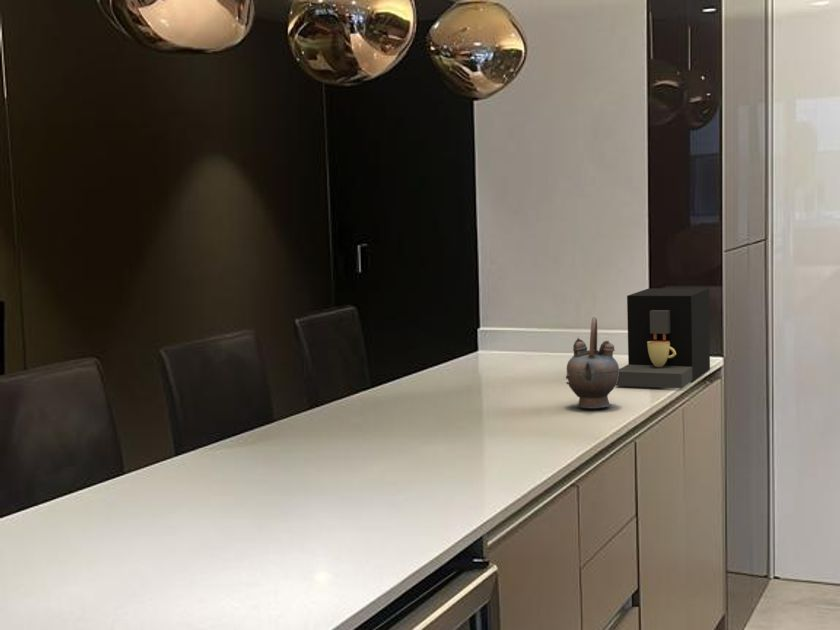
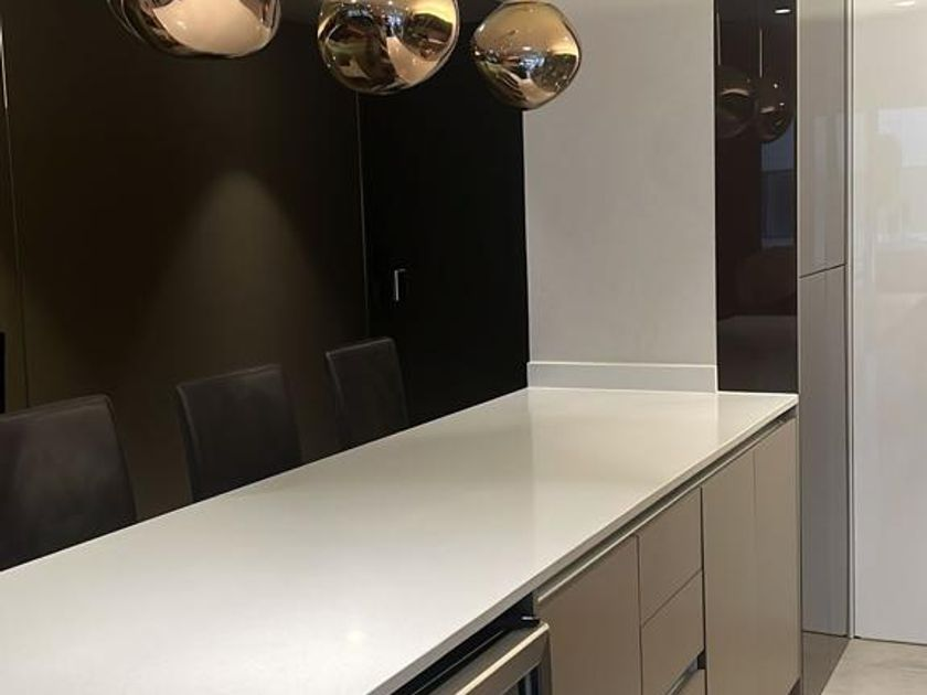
- teapot [565,316,620,410]
- coffee maker [616,287,711,389]
